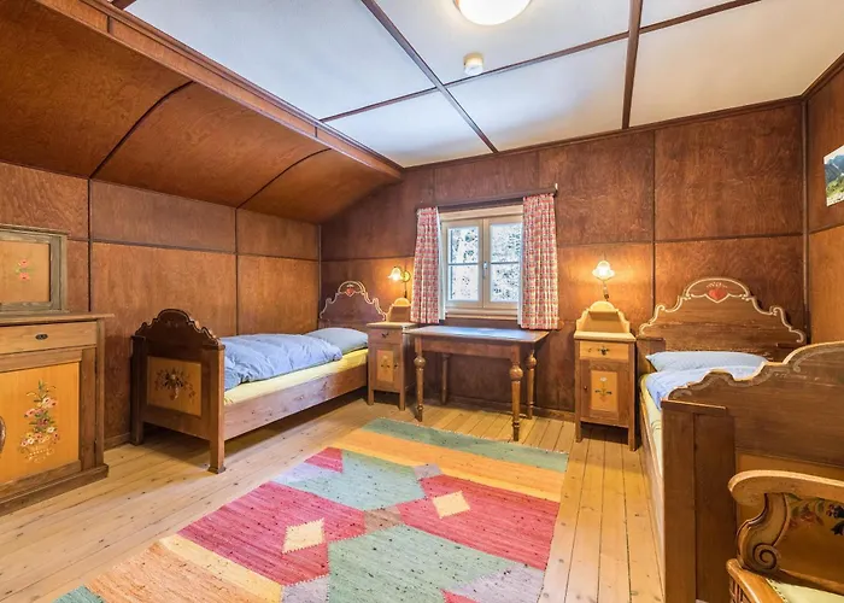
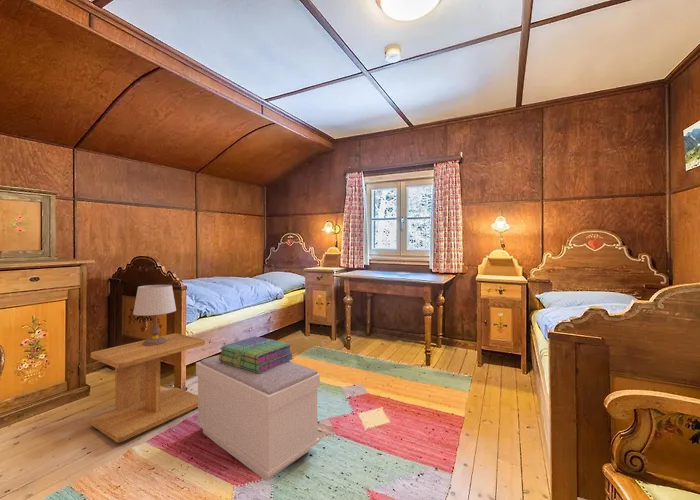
+ table lamp [132,284,177,346]
+ side table [89,332,206,443]
+ bench [195,354,321,482]
+ stack of books [219,335,295,373]
